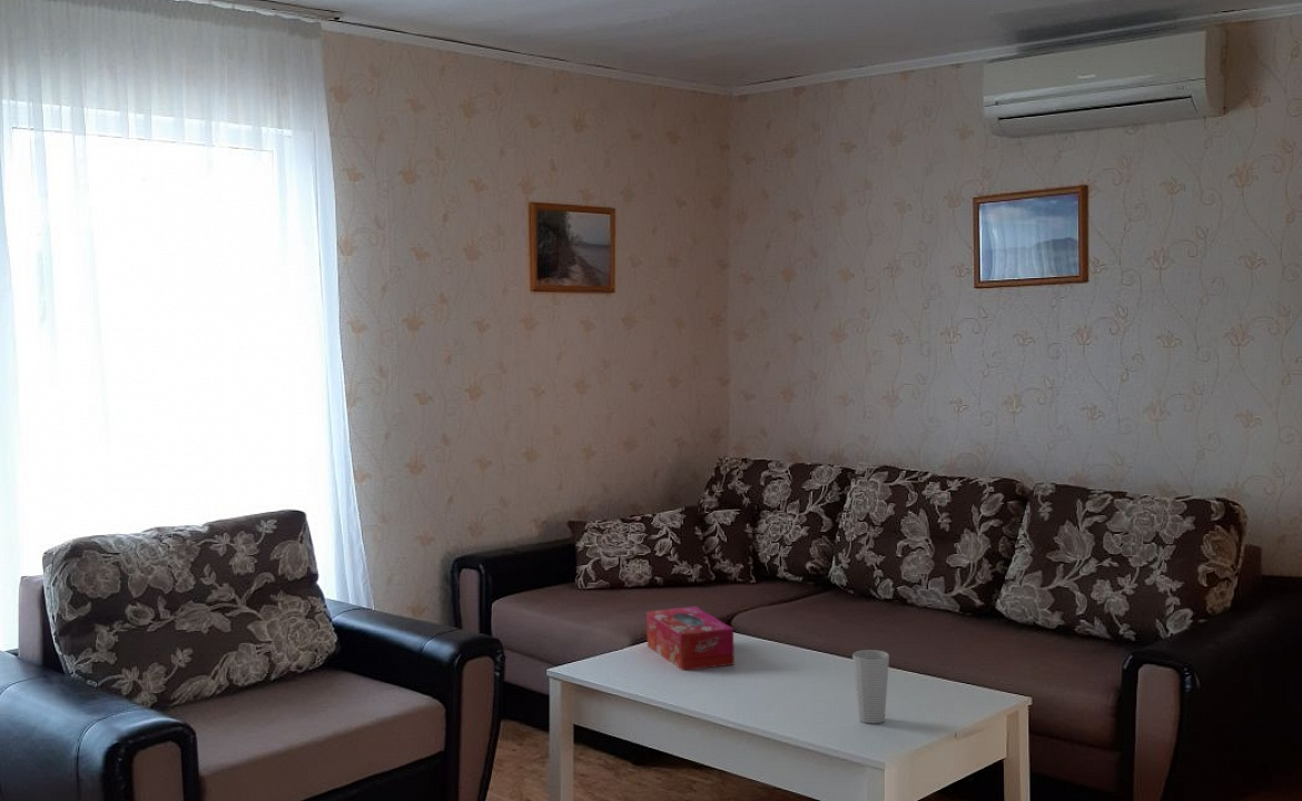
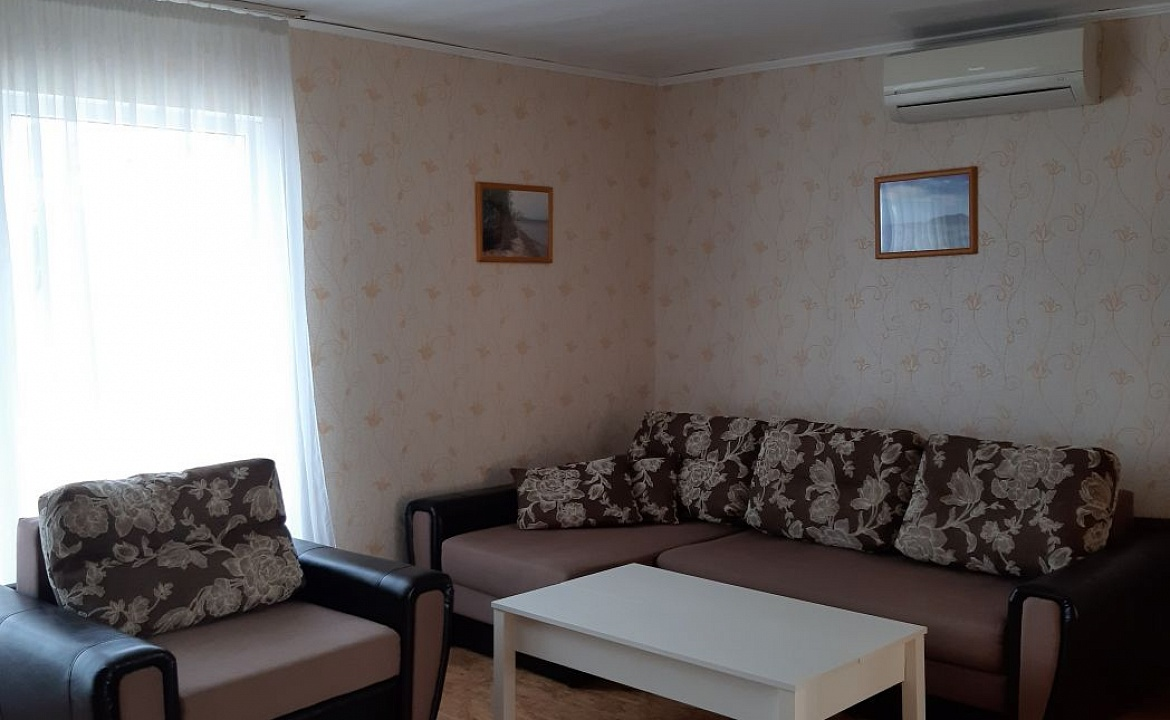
- cup [851,649,890,724]
- tissue box [645,605,736,672]
